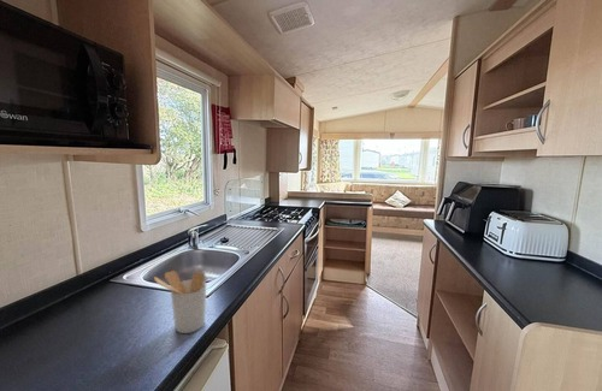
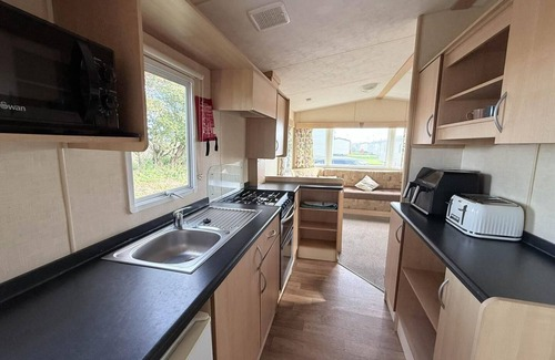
- utensil holder [153,269,207,334]
